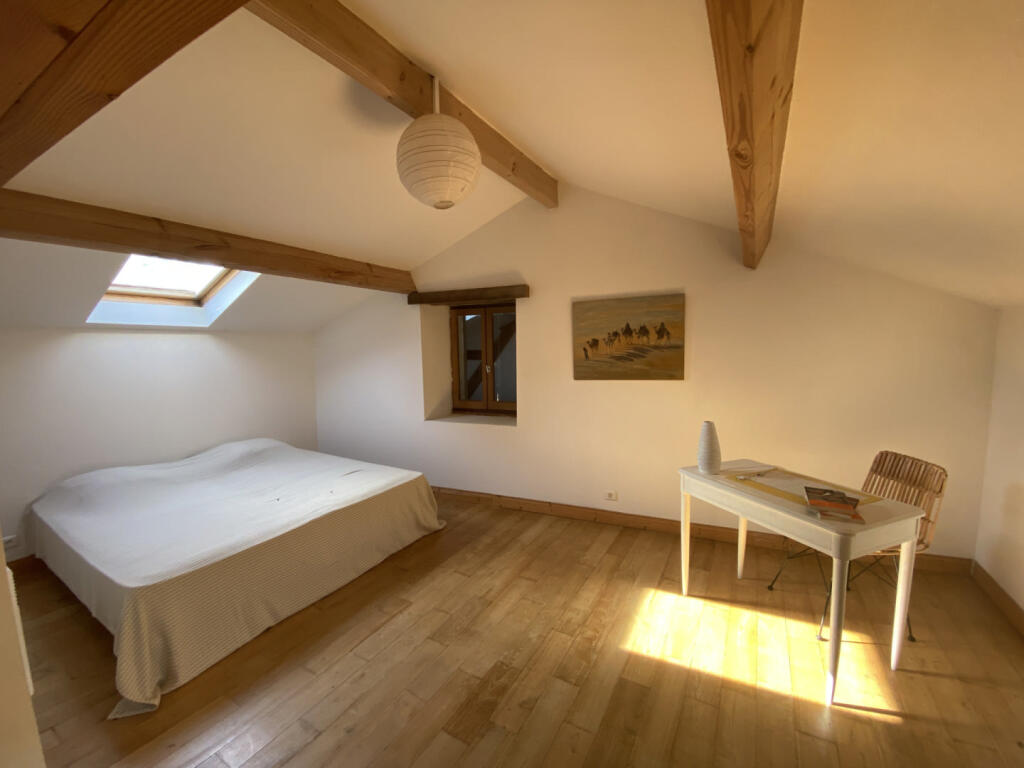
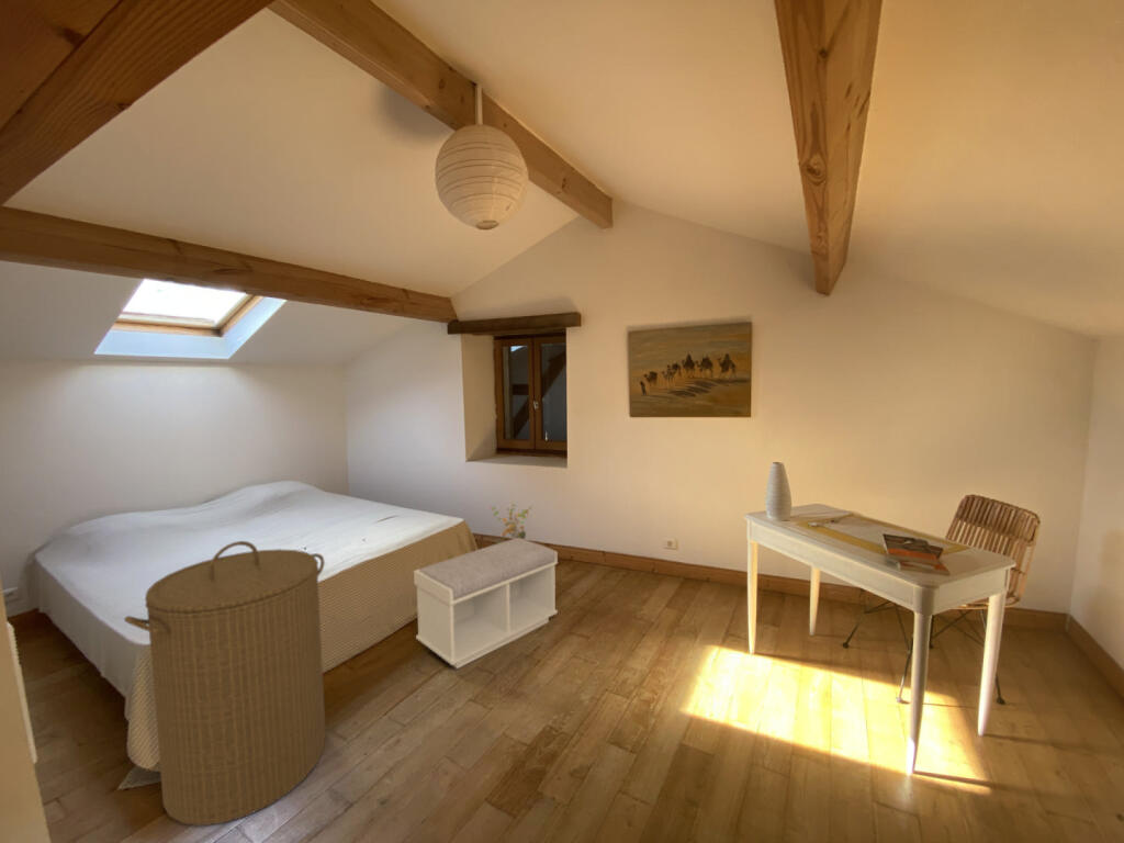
+ potted plant [488,502,532,544]
+ bench [413,538,559,670]
+ laundry hamper [123,540,327,827]
